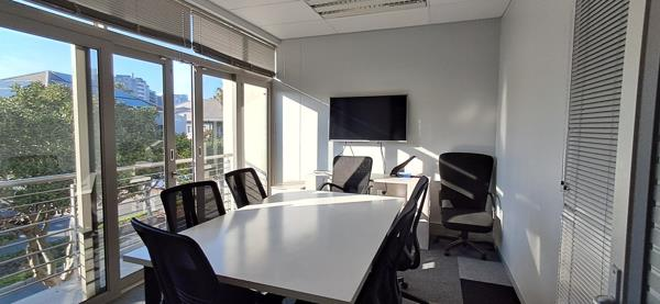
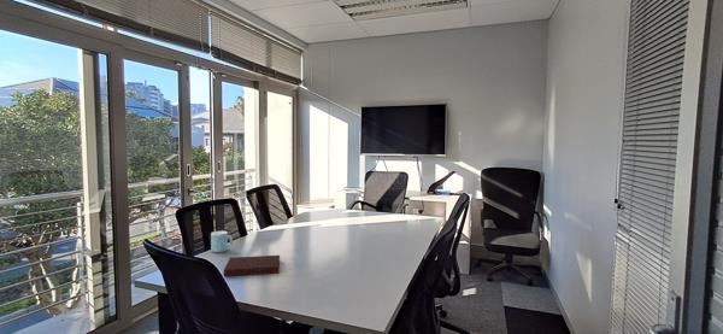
+ notebook [223,254,281,277]
+ mug [210,230,234,253]
